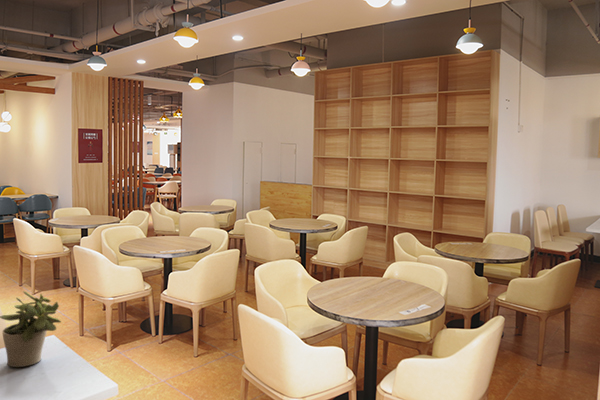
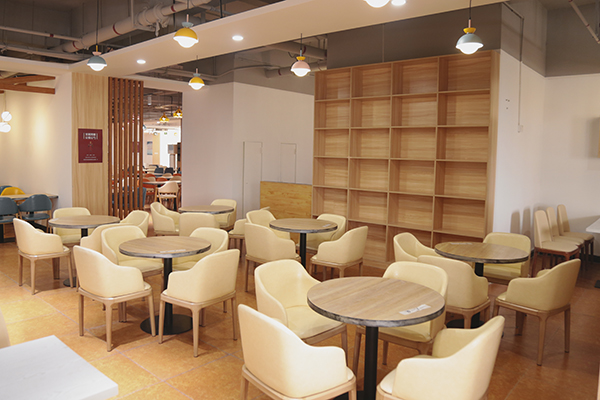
- potted plant [0,290,62,368]
